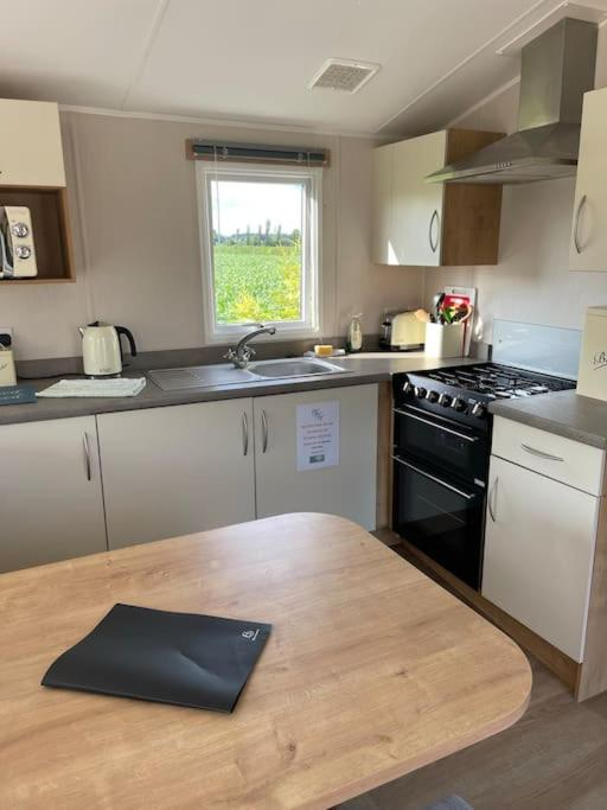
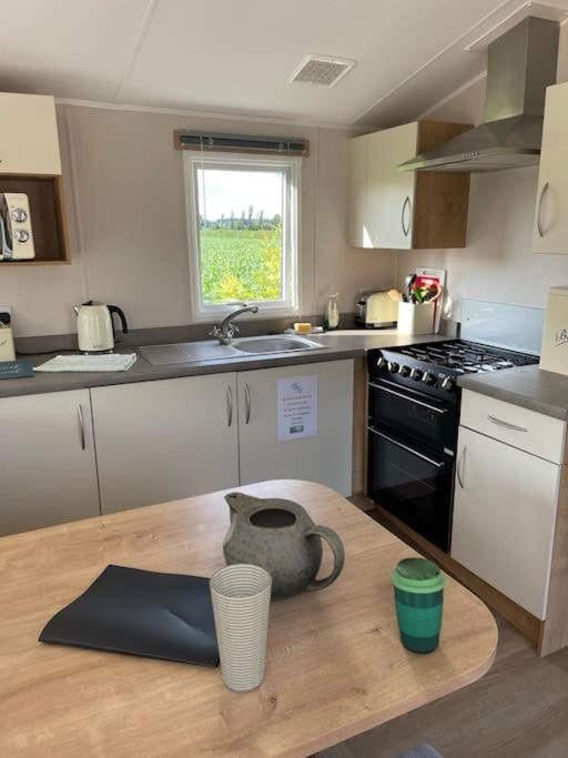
+ cup [390,556,447,655]
+ cup [209,564,272,693]
+ teapot [222,491,346,600]
